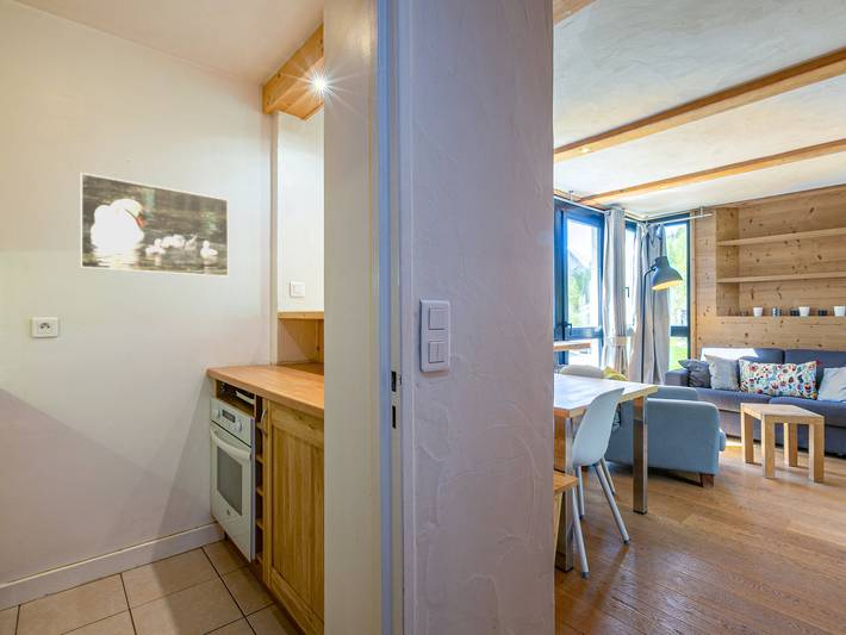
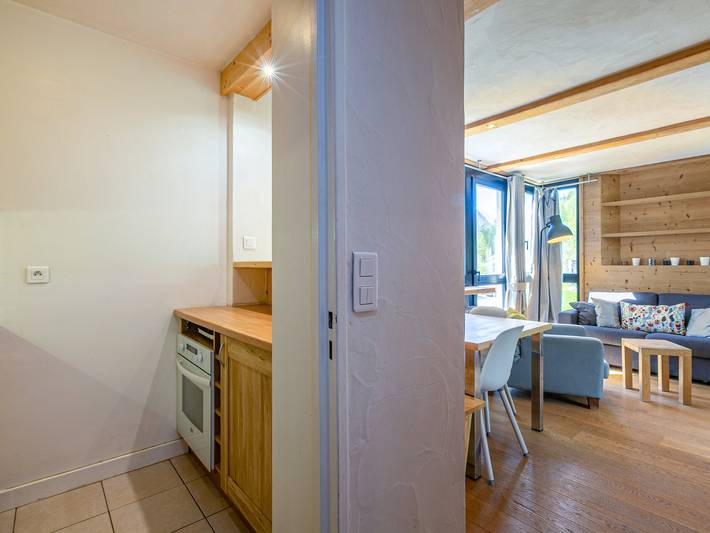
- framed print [79,172,230,279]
